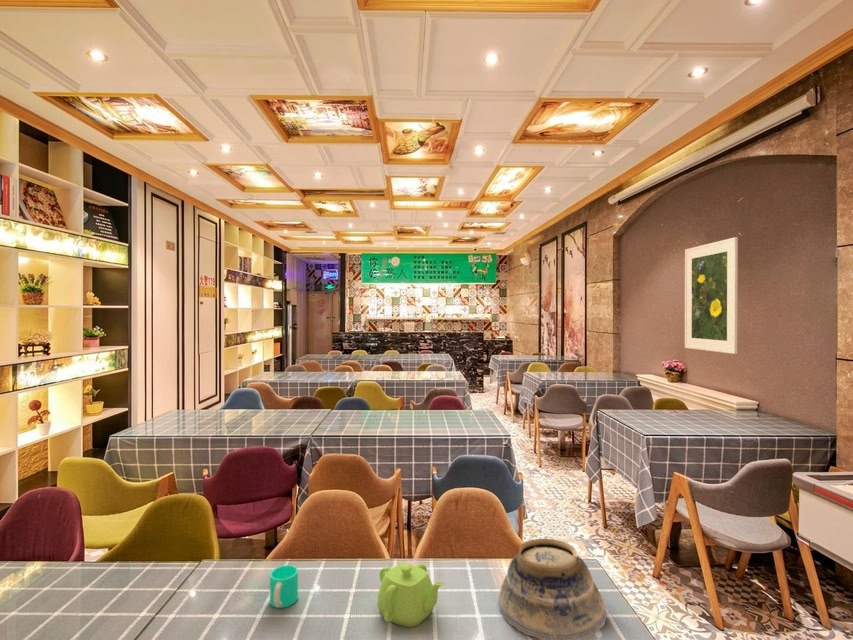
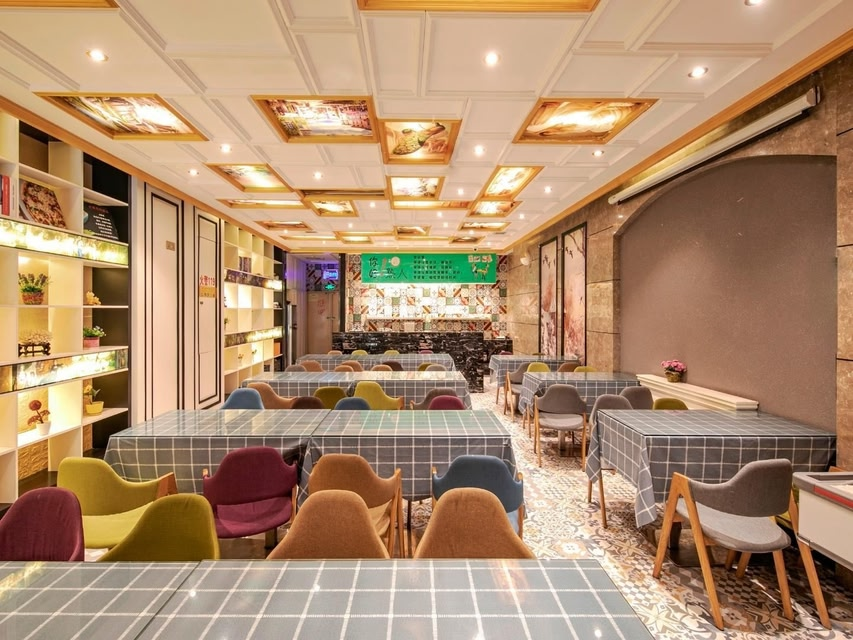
- teapot [376,562,445,628]
- cup [269,564,299,609]
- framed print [684,236,739,355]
- bowl [497,538,608,640]
